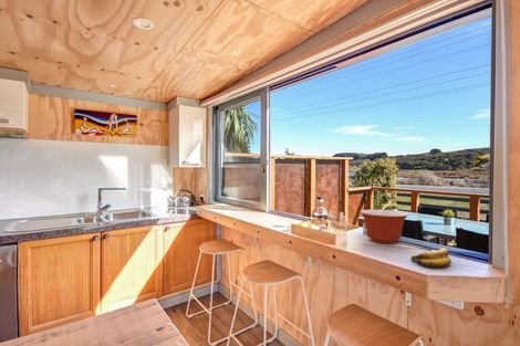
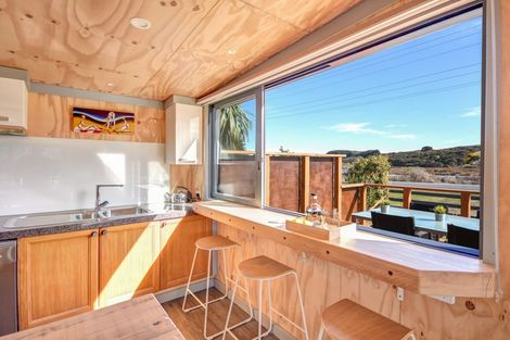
- mixing bowl [360,209,409,244]
- banana [409,247,453,269]
